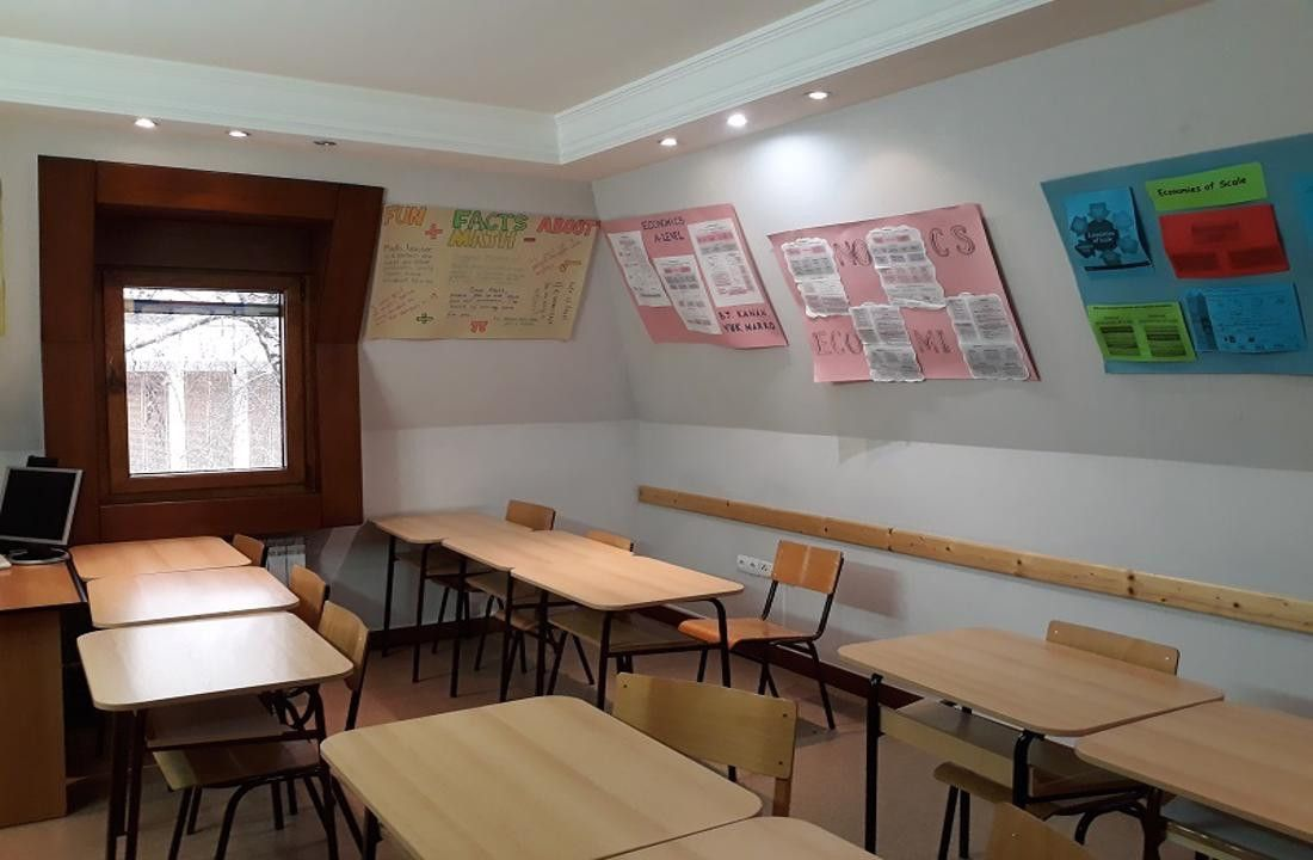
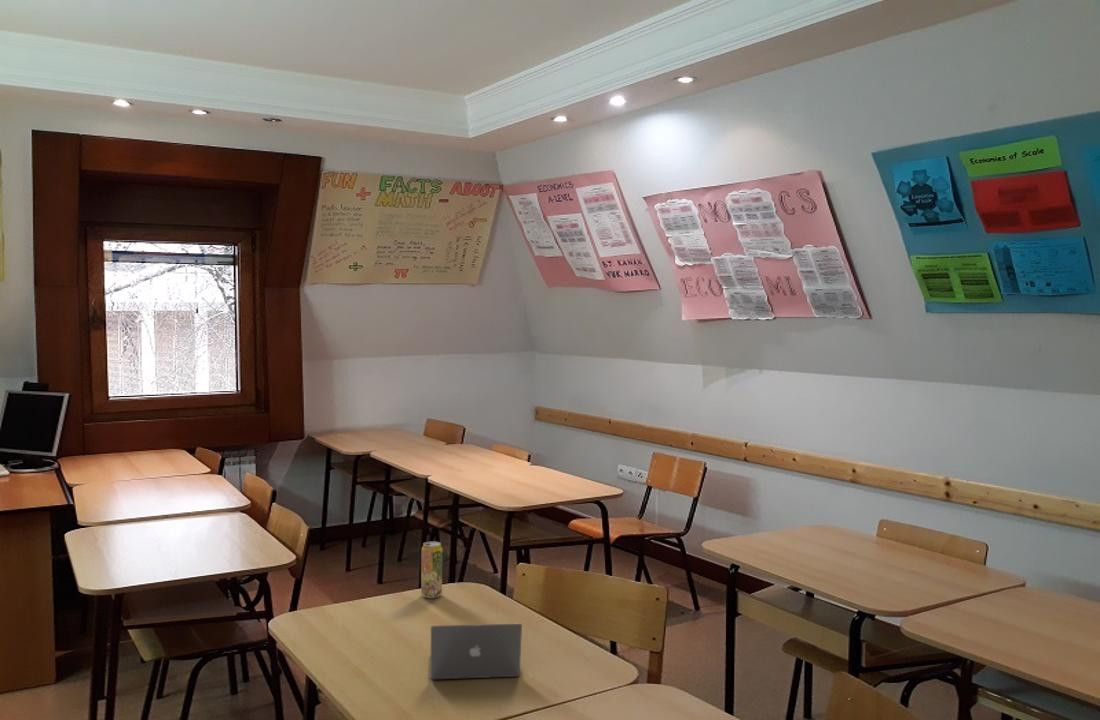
+ laptop [429,622,523,680]
+ beverage can [420,541,443,599]
